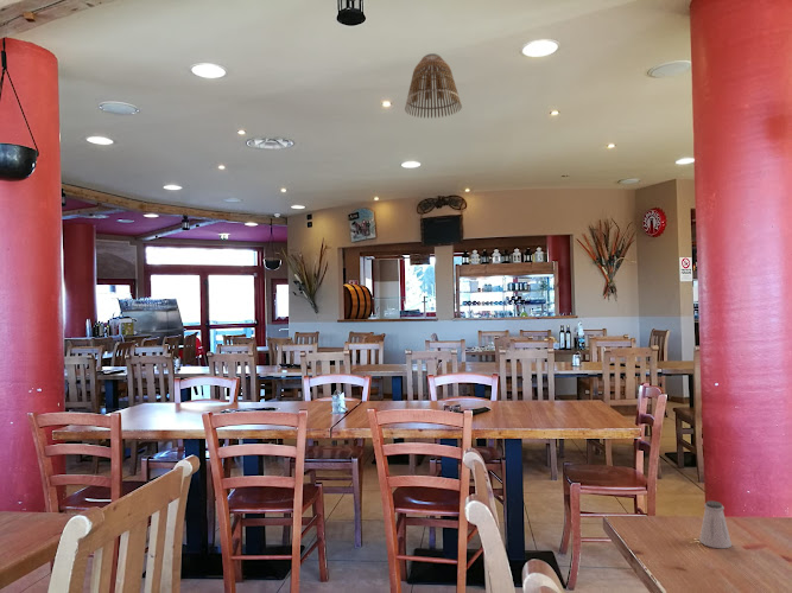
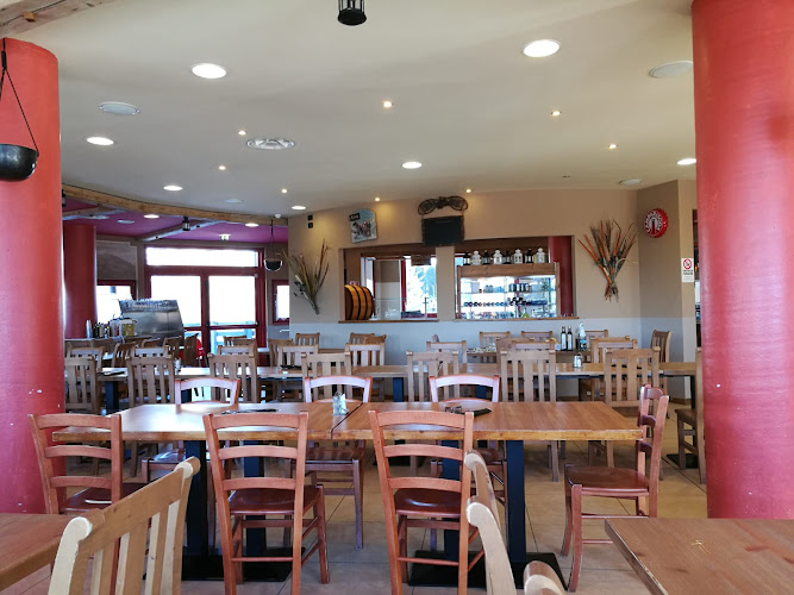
- saltshaker [698,499,733,549]
- lamp shade [404,52,463,120]
